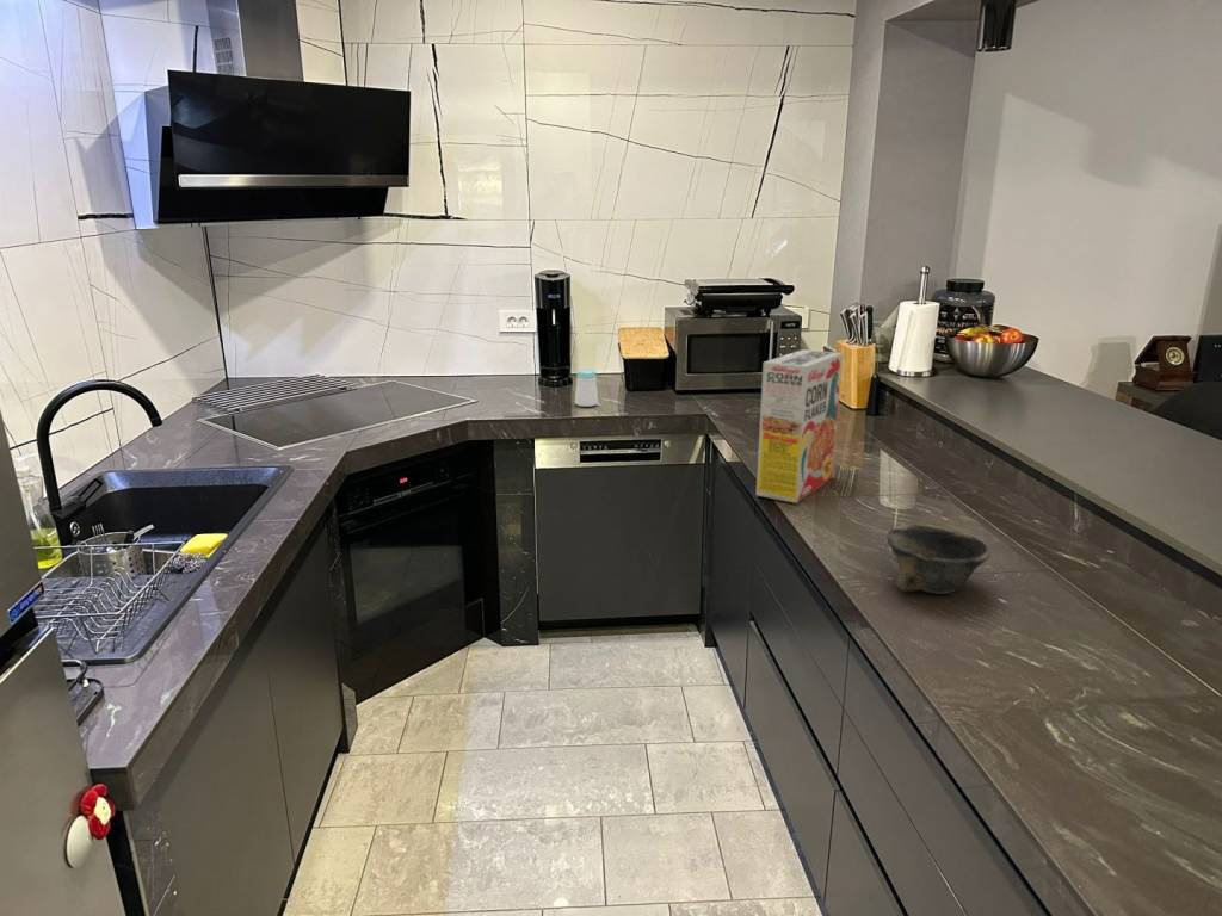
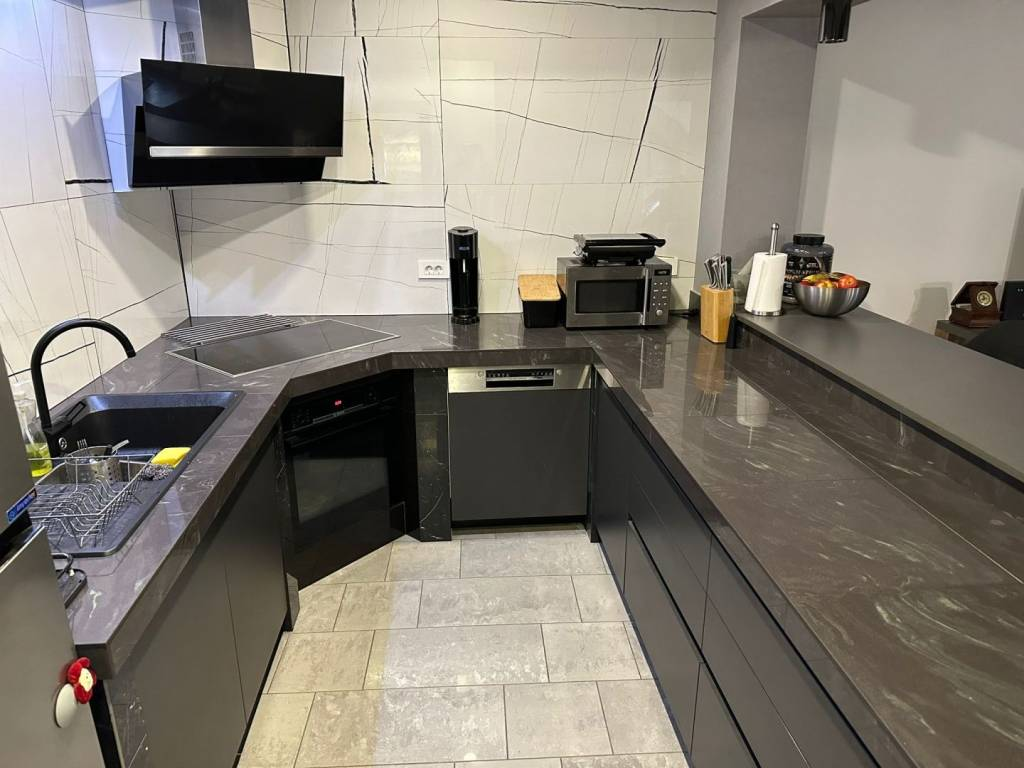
- salt shaker [574,367,599,408]
- bowl [885,524,992,595]
- cereal box [754,348,844,505]
